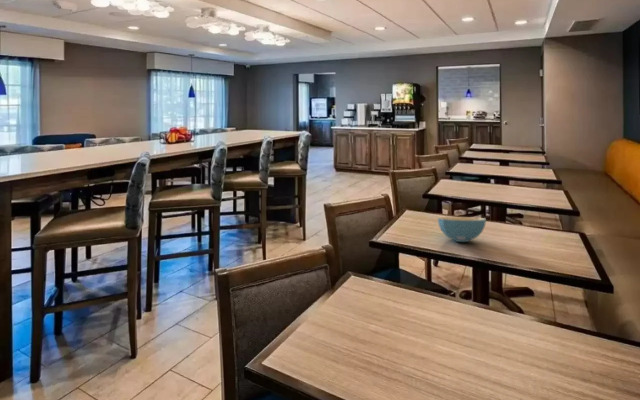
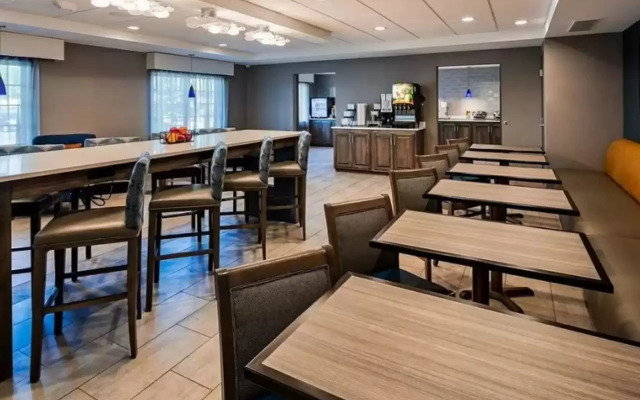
- cereal bowl [437,216,487,243]
